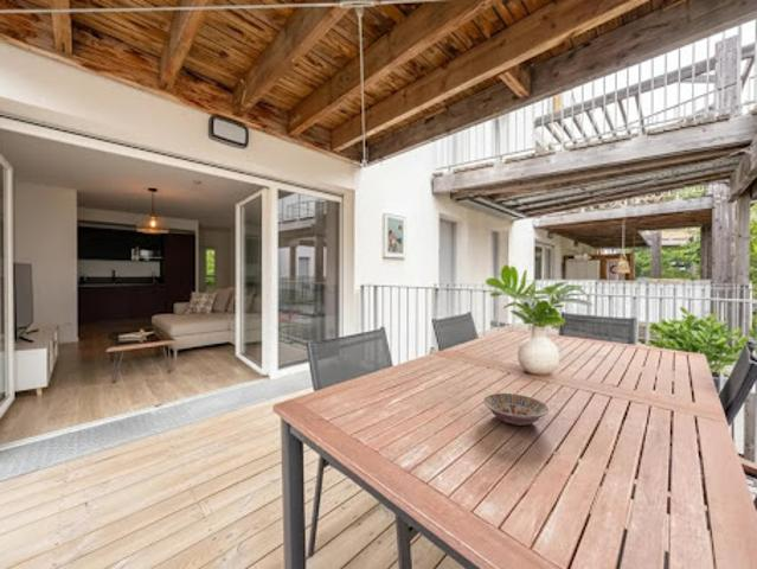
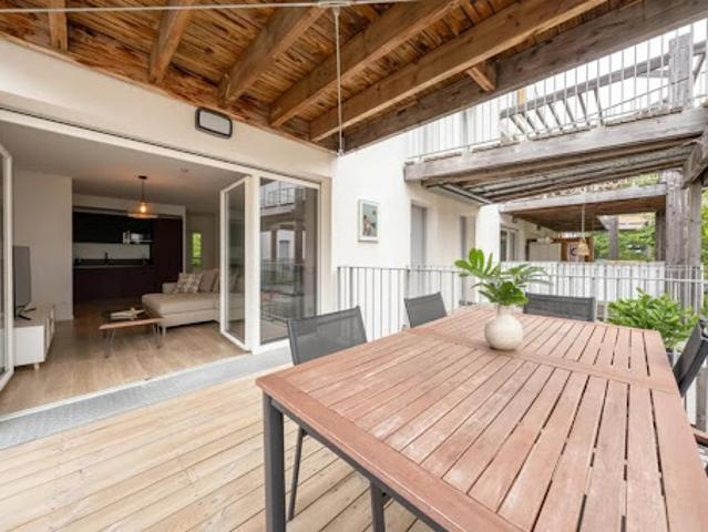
- bowl [482,392,550,427]
